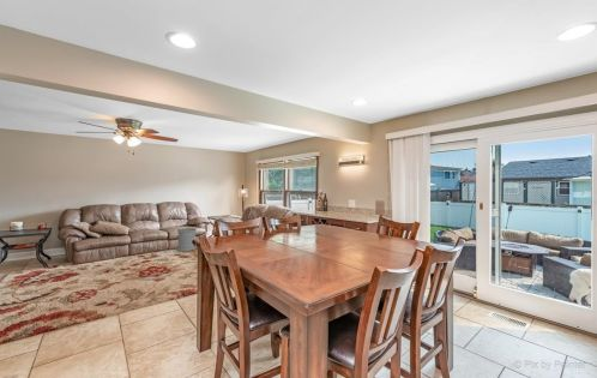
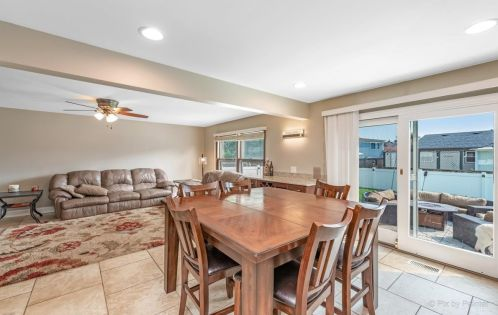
- waste bin [176,227,198,252]
